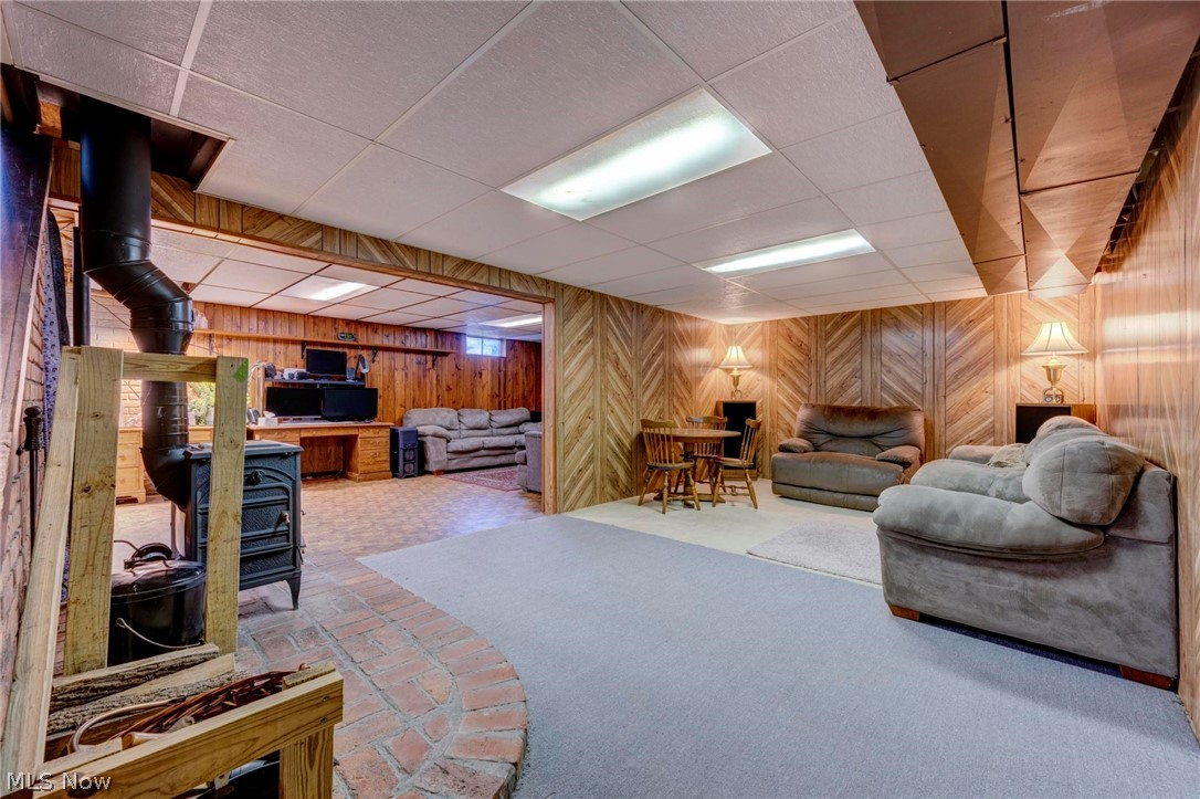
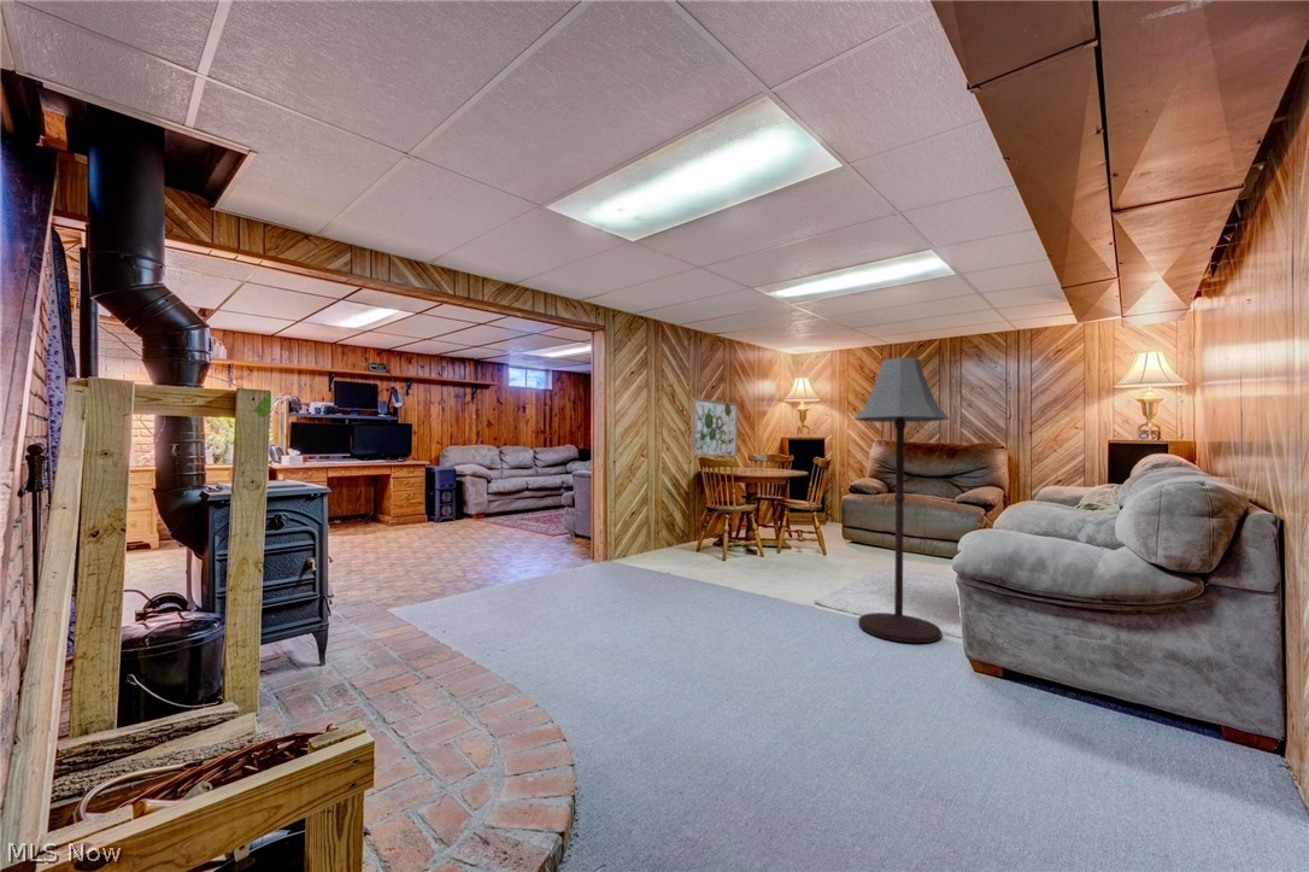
+ wall art [691,397,739,457]
+ floor lamp [853,357,951,644]
